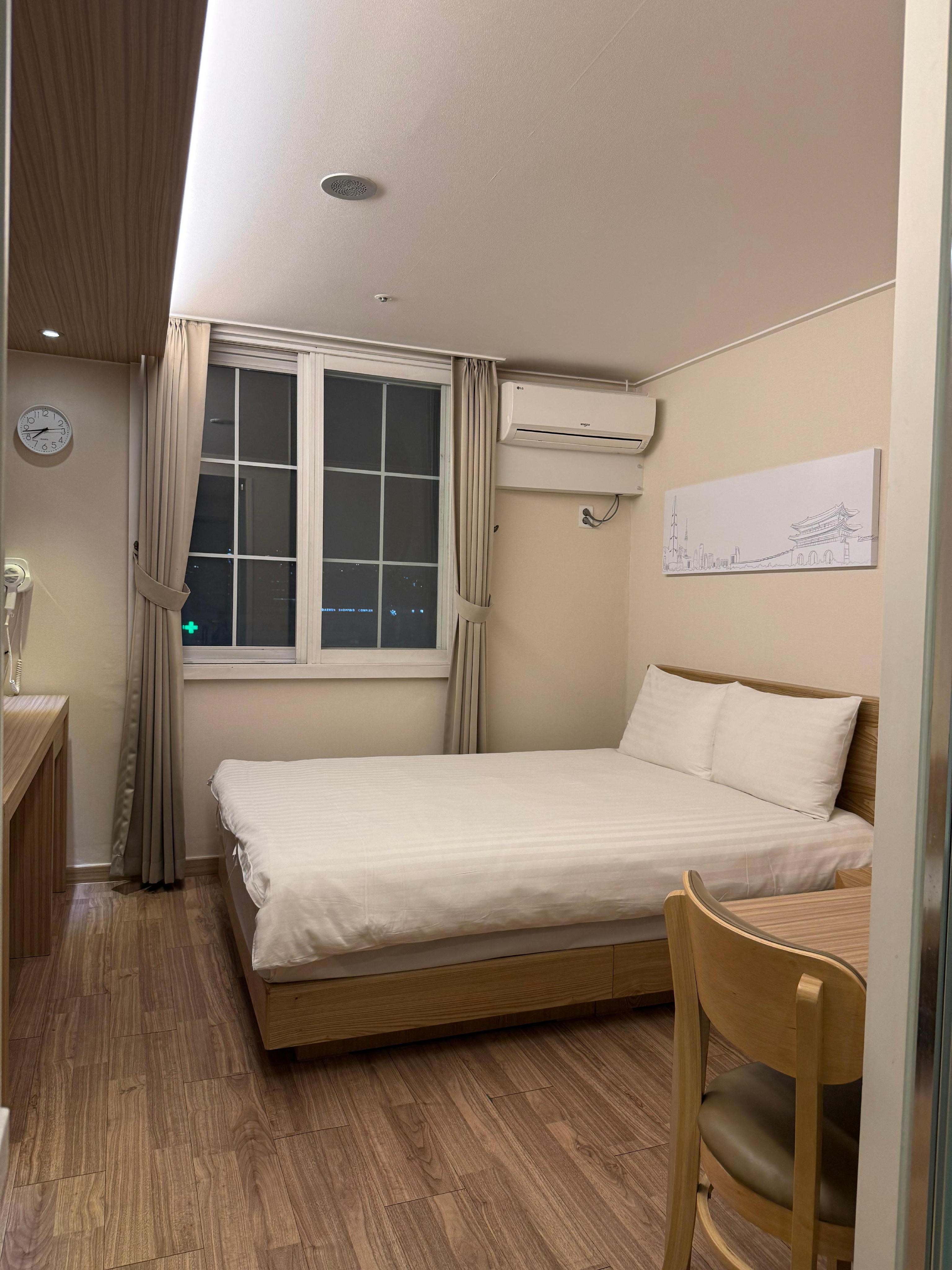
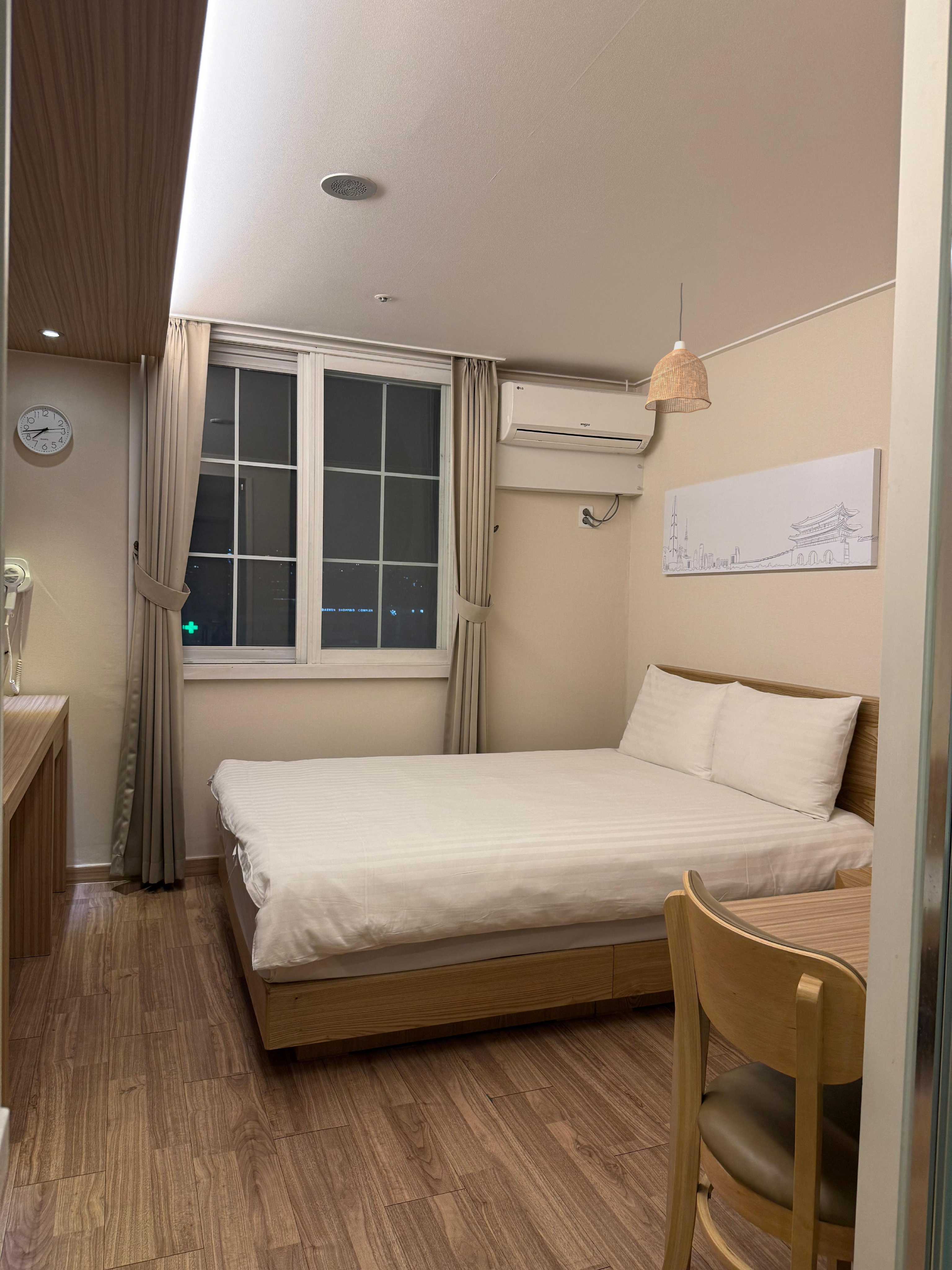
+ pendant lamp [644,282,712,414]
